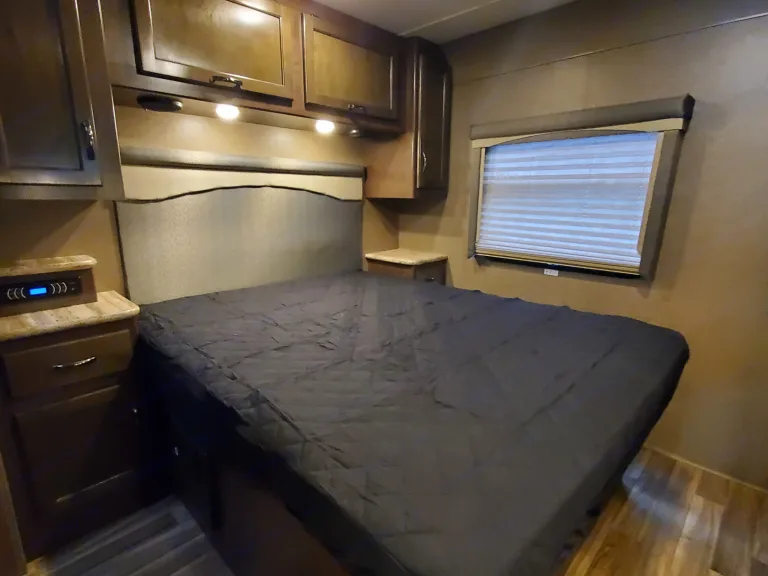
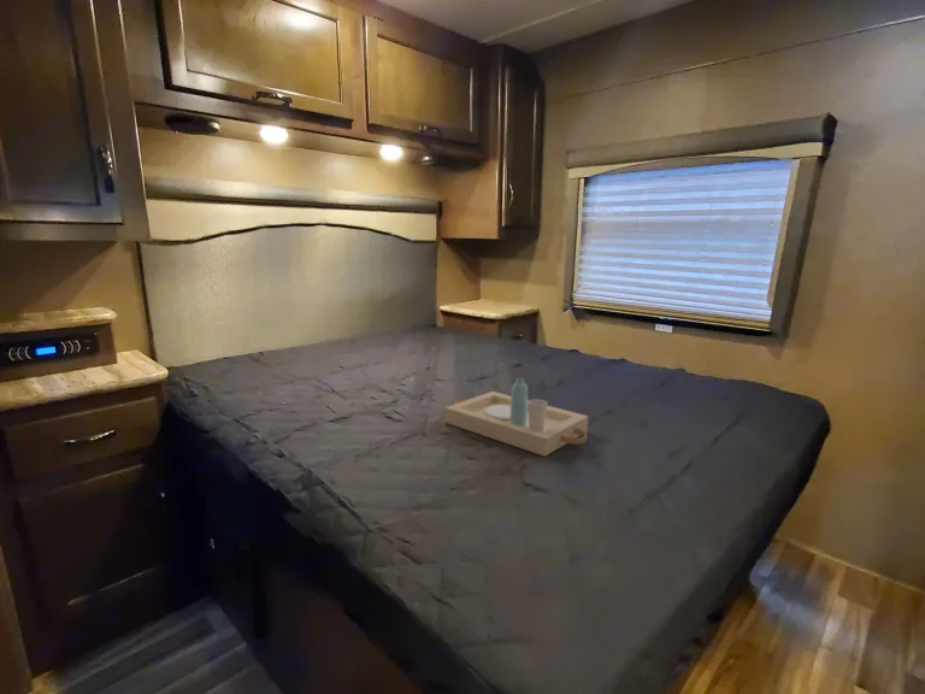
+ serving tray [443,376,589,458]
